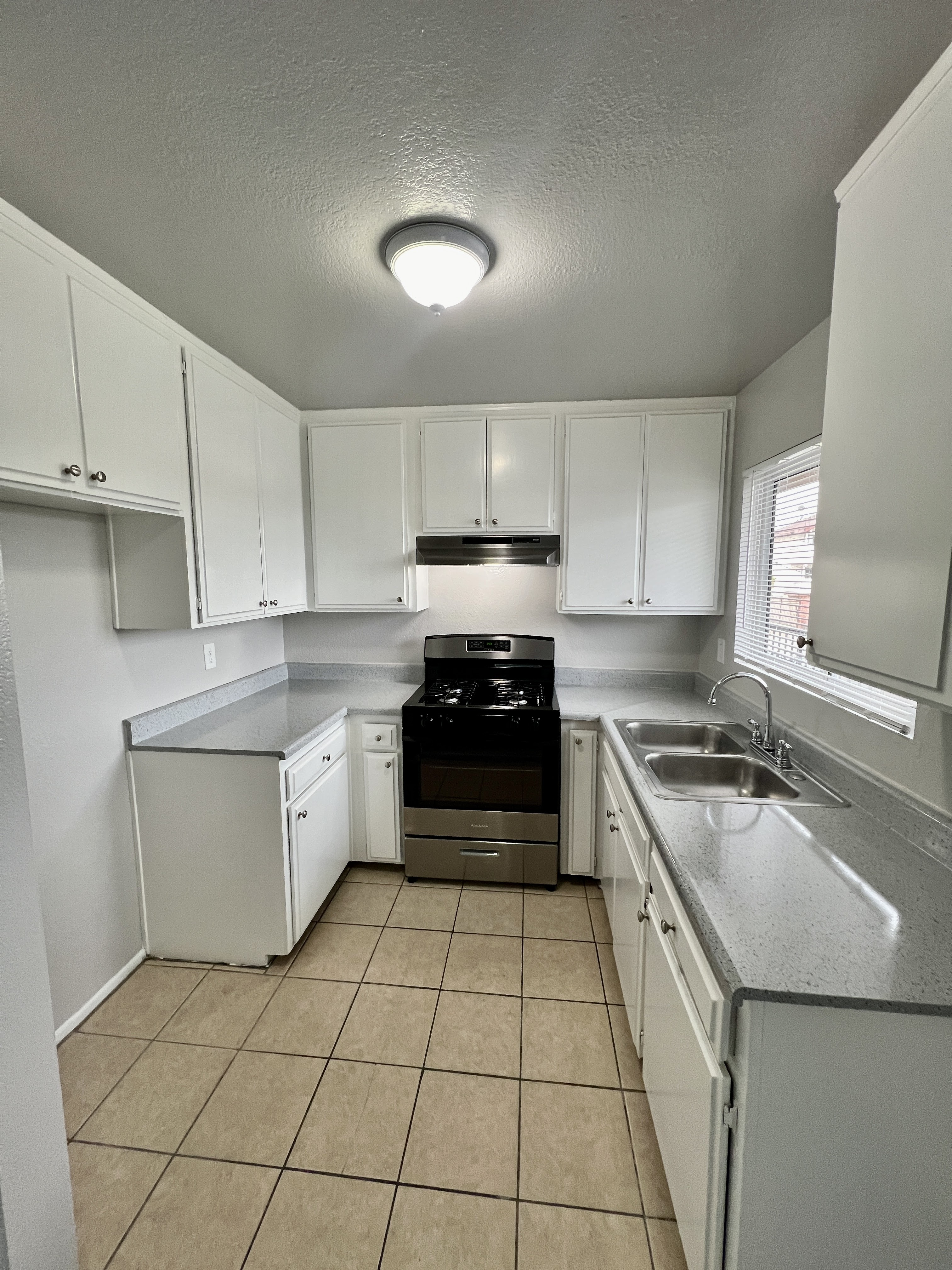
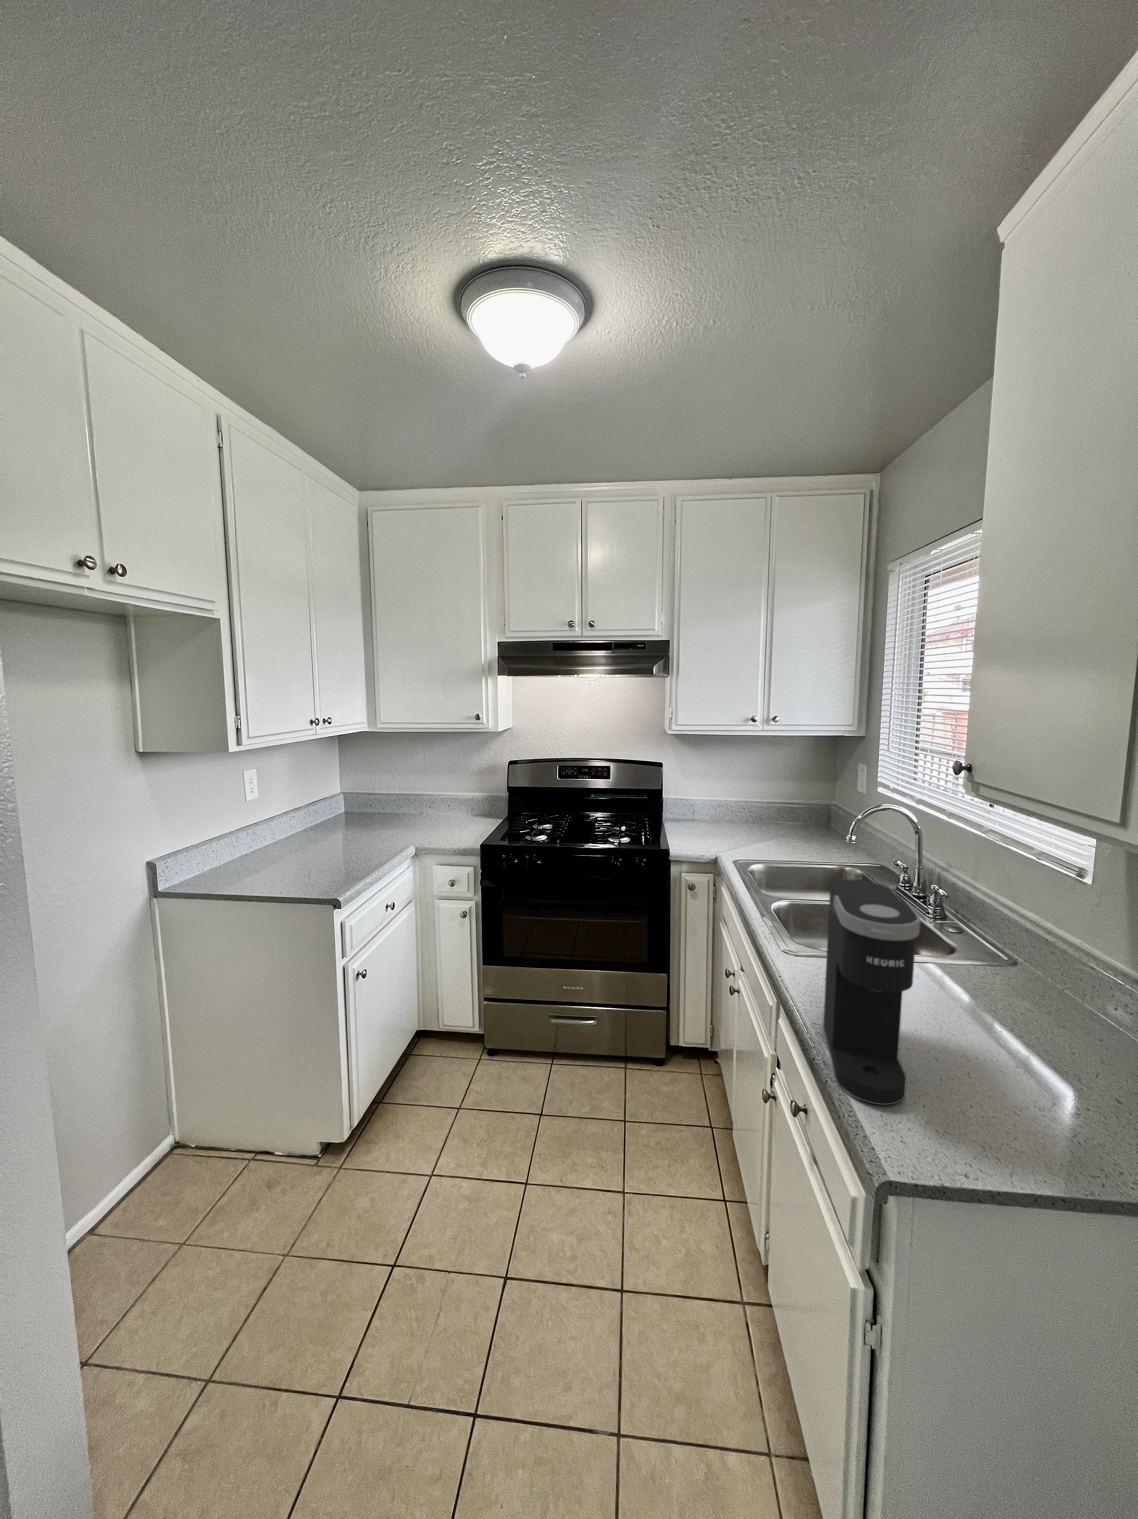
+ coffee maker [822,879,920,1105]
